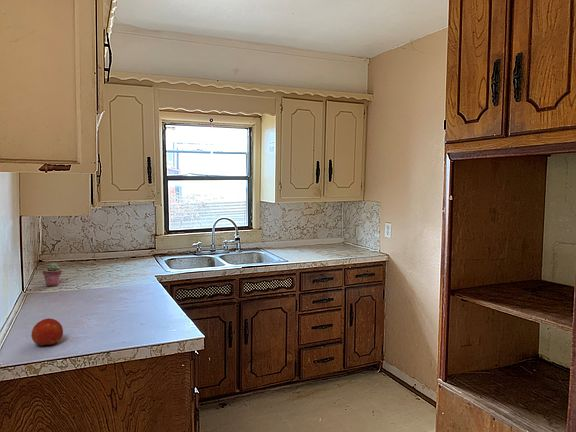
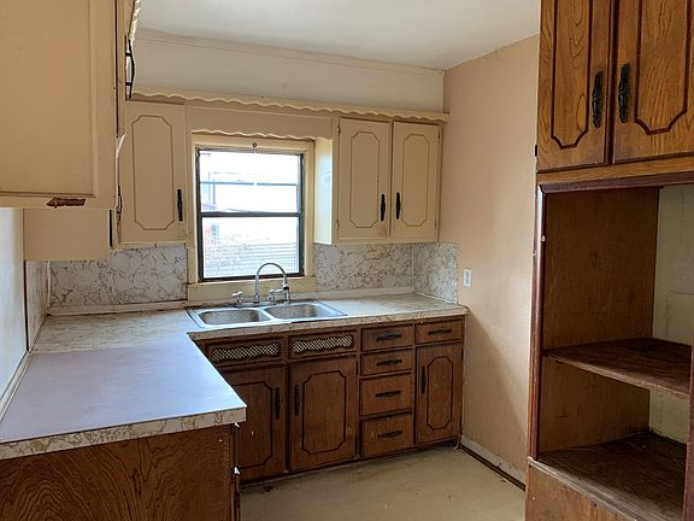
- potted succulent [42,262,63,287]
- fruit [30,317,64,347]
